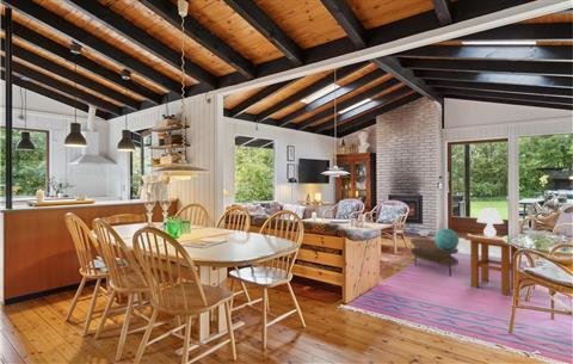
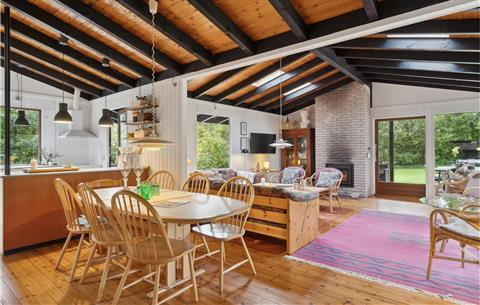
- table lamp [466,206,505,240]
- decorative globe [433,228,461,251]
- side table [463,233,519,296]
- coffee table [409,237,460,277]
